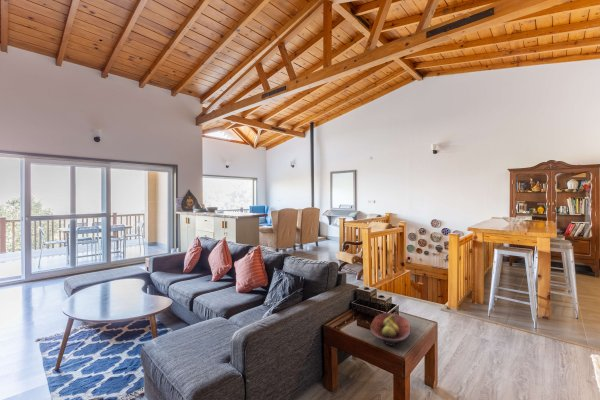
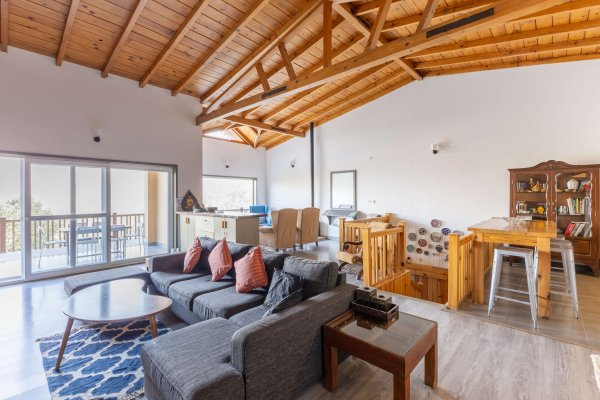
- fruit bowl [369,312,412,347]
